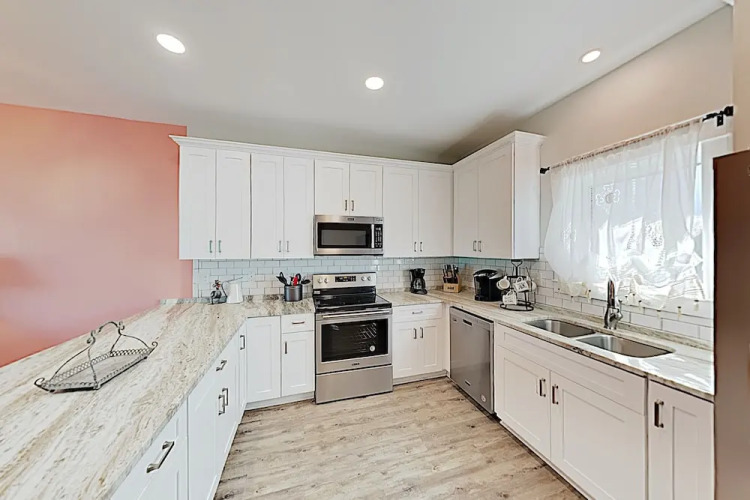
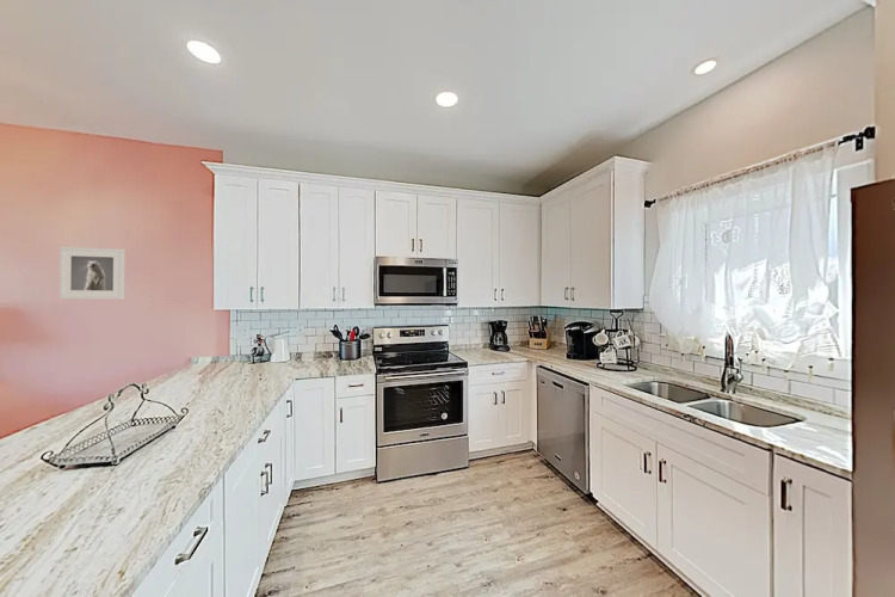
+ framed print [58,246,125,300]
